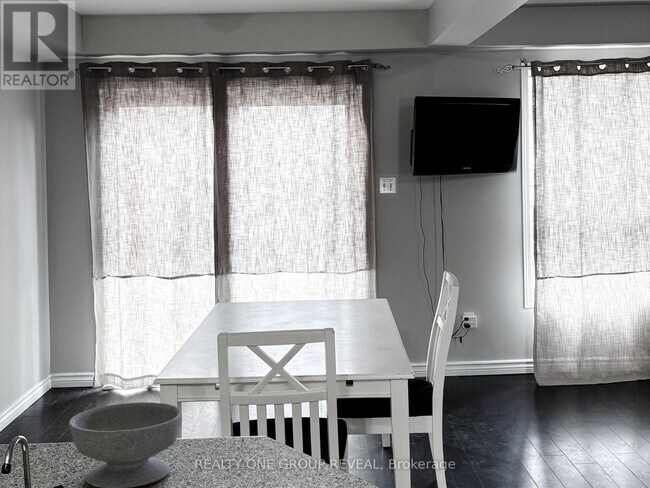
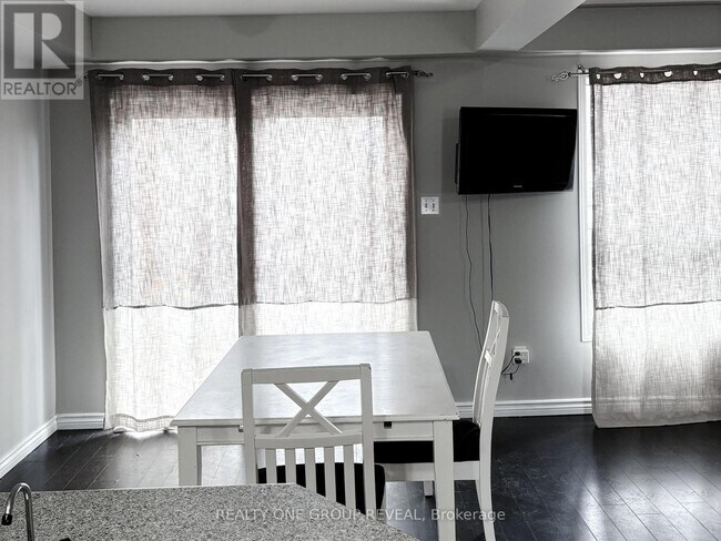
- bowl [68,401,183,488]
